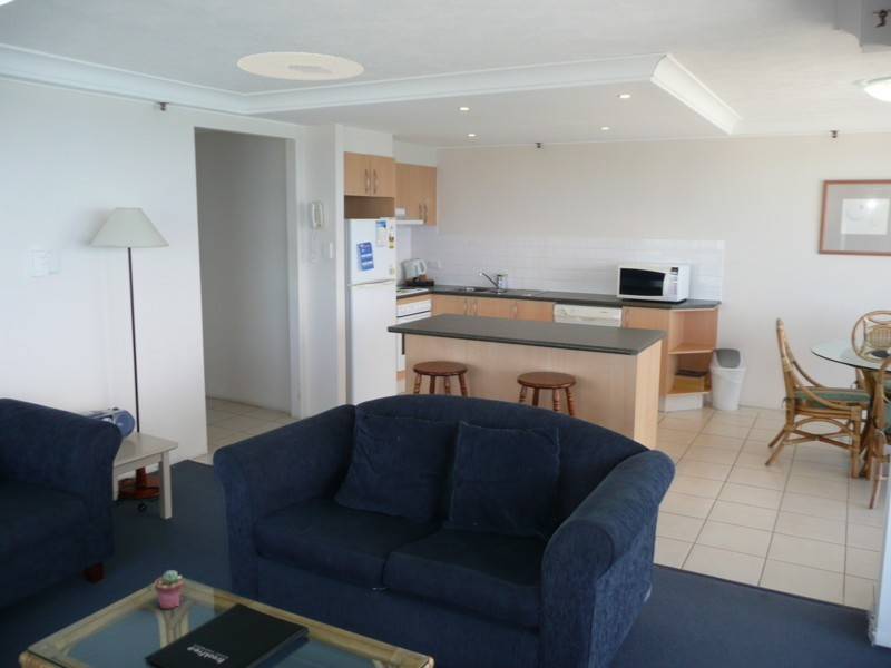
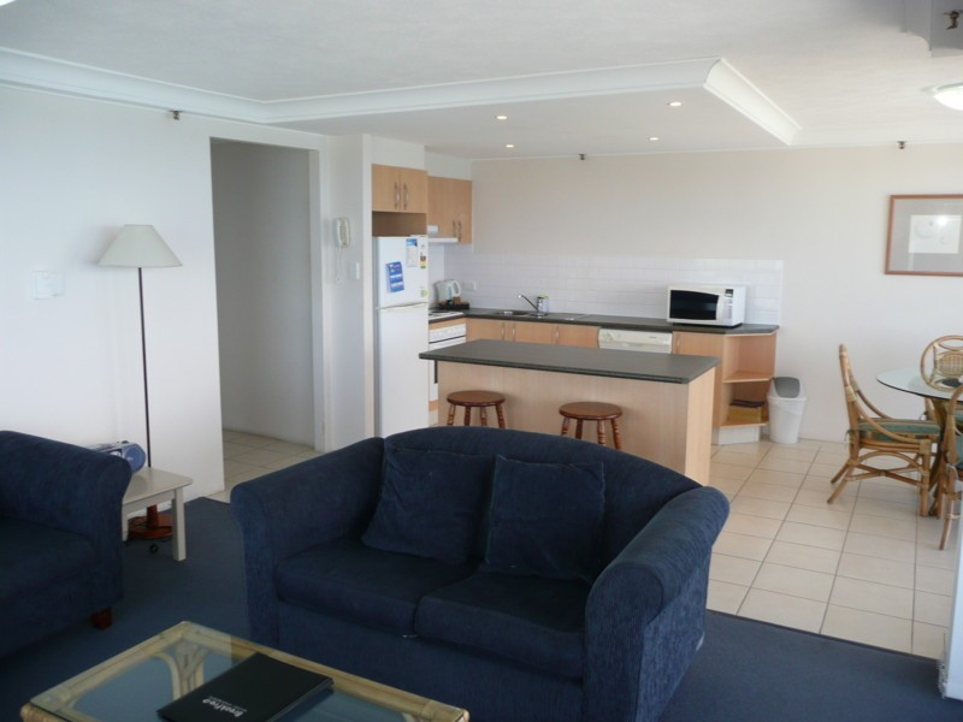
- potted succulent [154,569,184,610]
- ceiling light [236,51,365,81]
